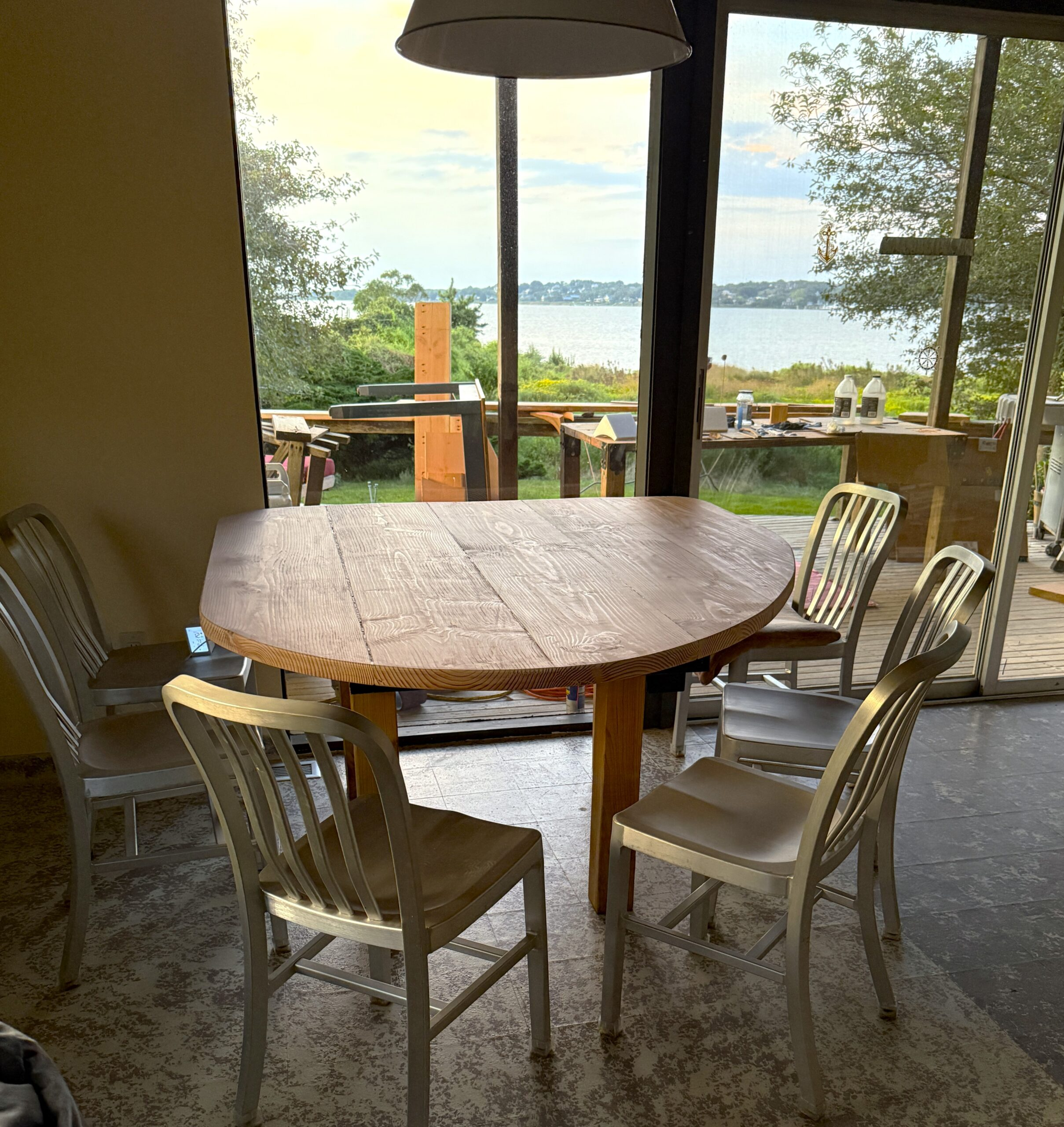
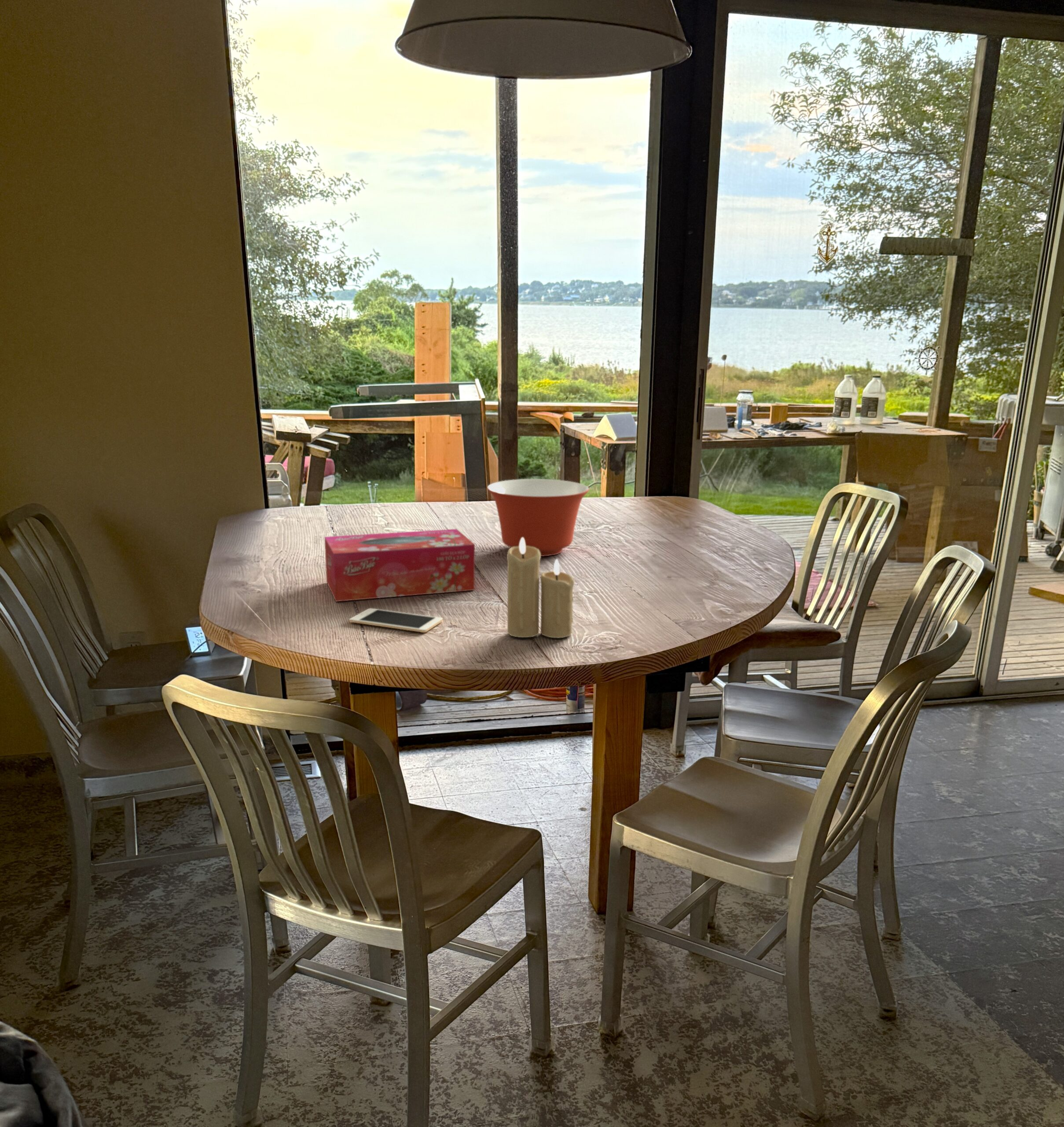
+ tissue box [324,528,475,602]
+ candle [506,538,575,638]
+ mixing bowl [487,479,590,557]
+ cell phone [349,608,443,633]
